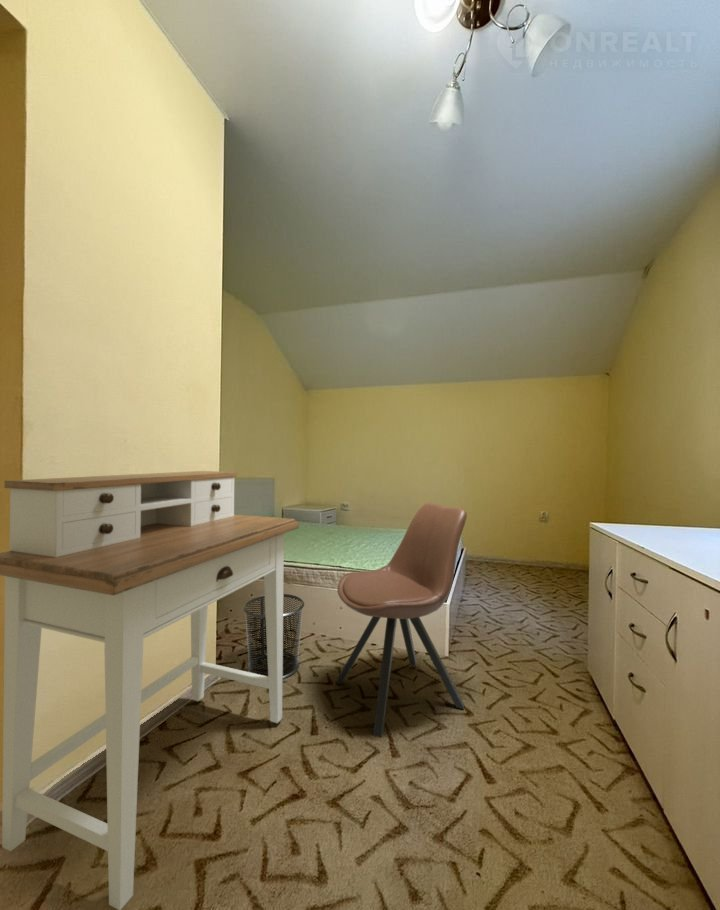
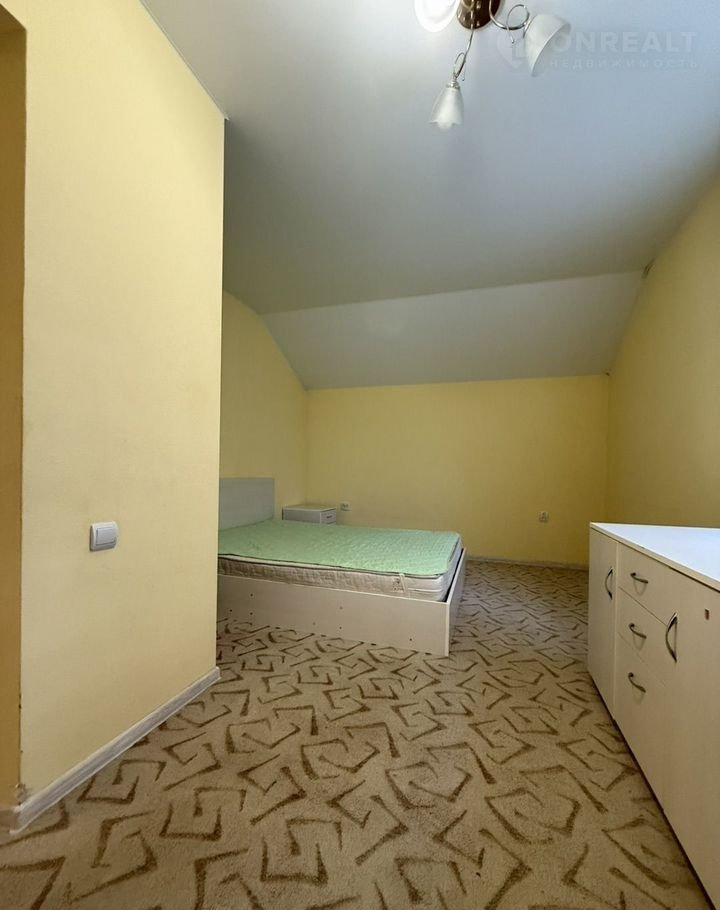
- waste bin [243,593,305,680]
- chair [335,502,468,738]
- desk [0,470,300,910]
